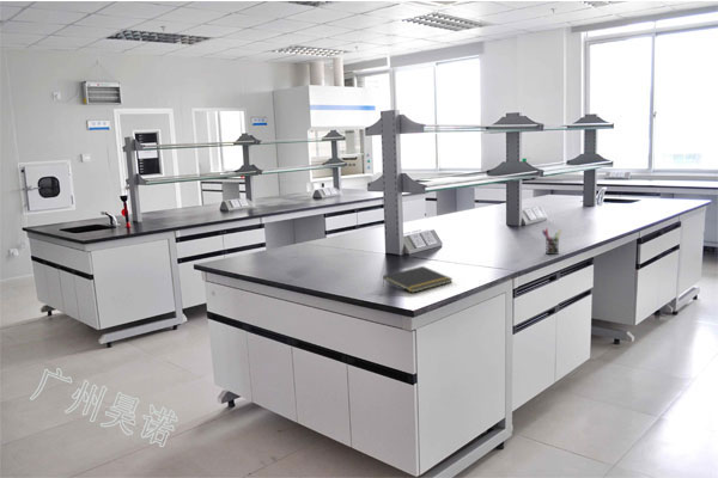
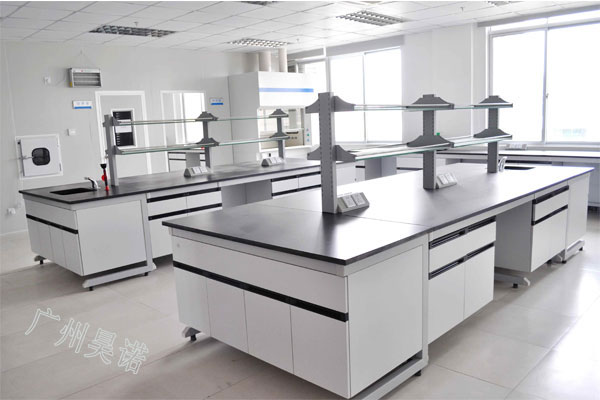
- pen holder [541,227,562,256]
- notepad [382,265,454,294]
